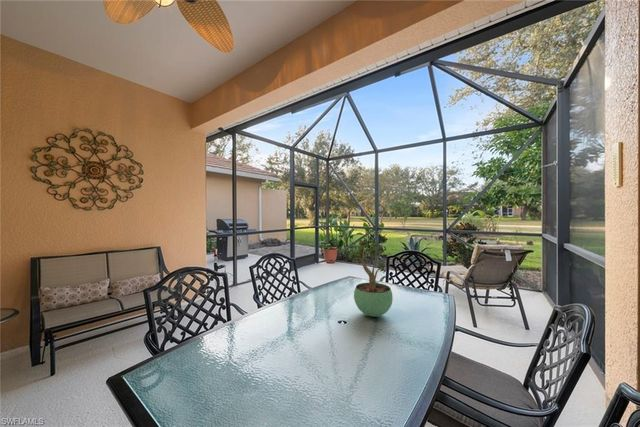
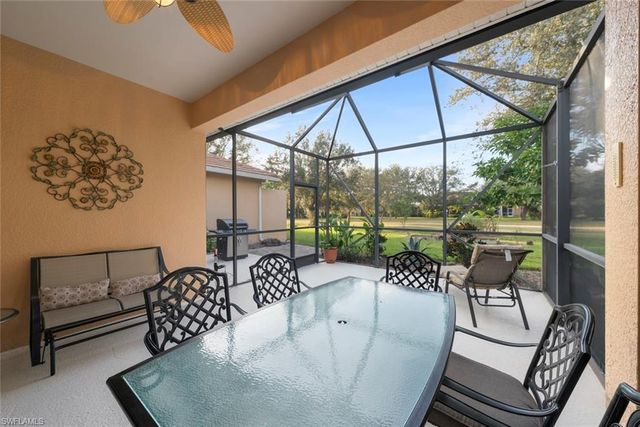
- potted plant [347,238,394,318]
